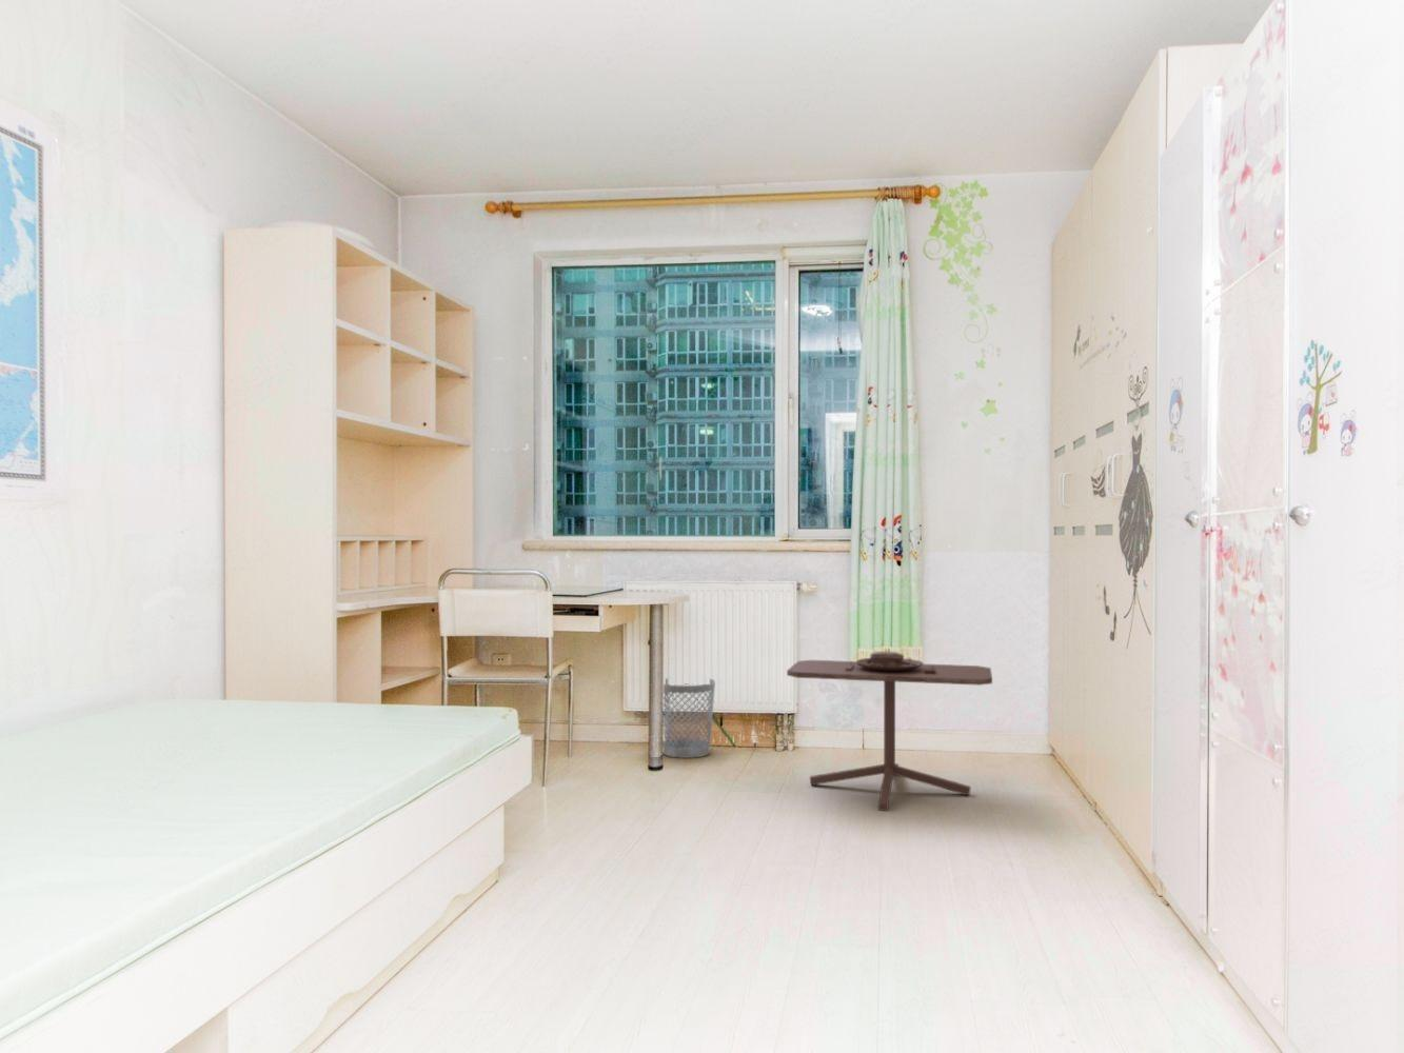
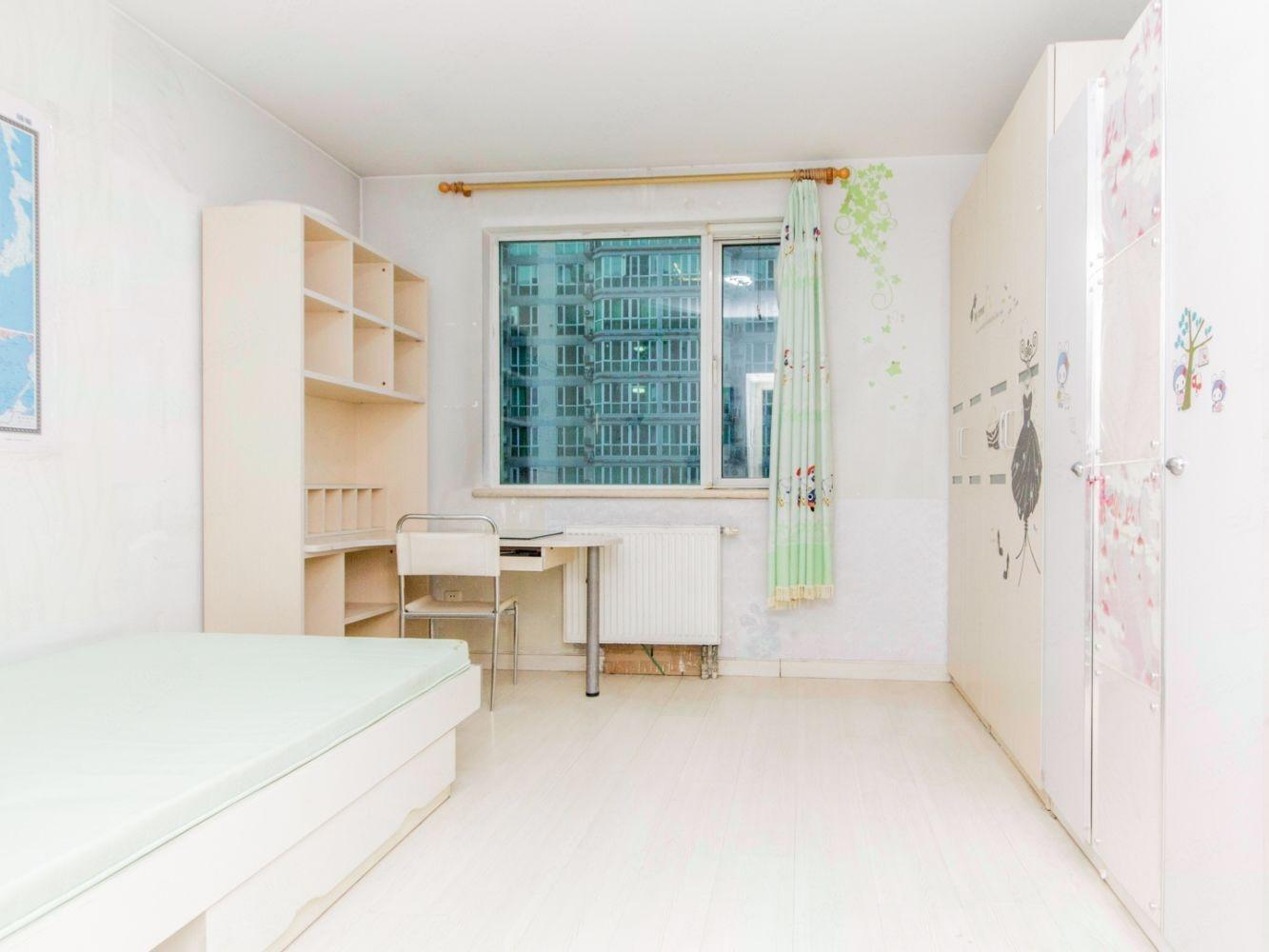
- side table [786,650,994,812]
- wastebasket [663,677,716,759]
